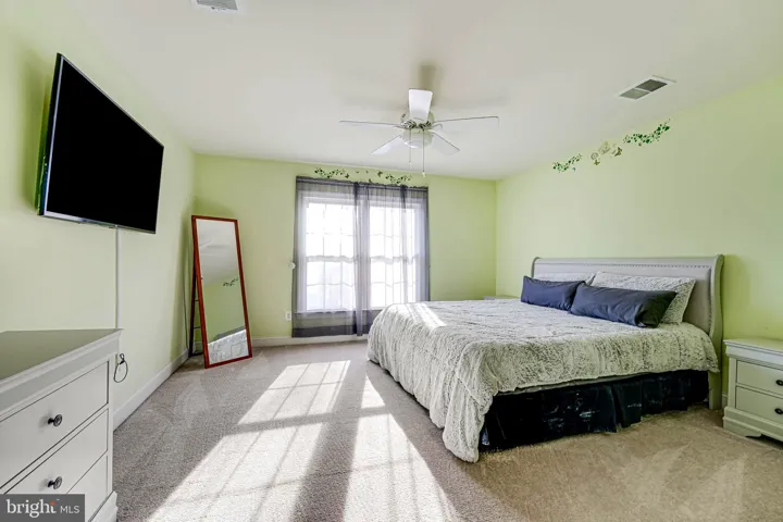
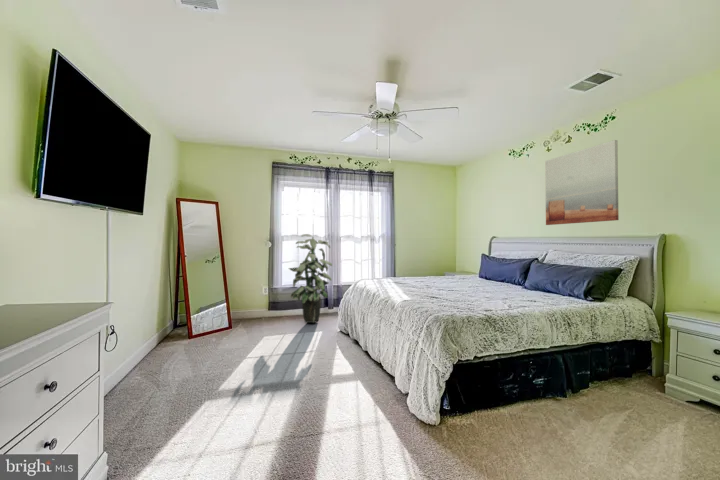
+ wall art [544,139,620,226]
+ indoor plant [288,233,333,324]
